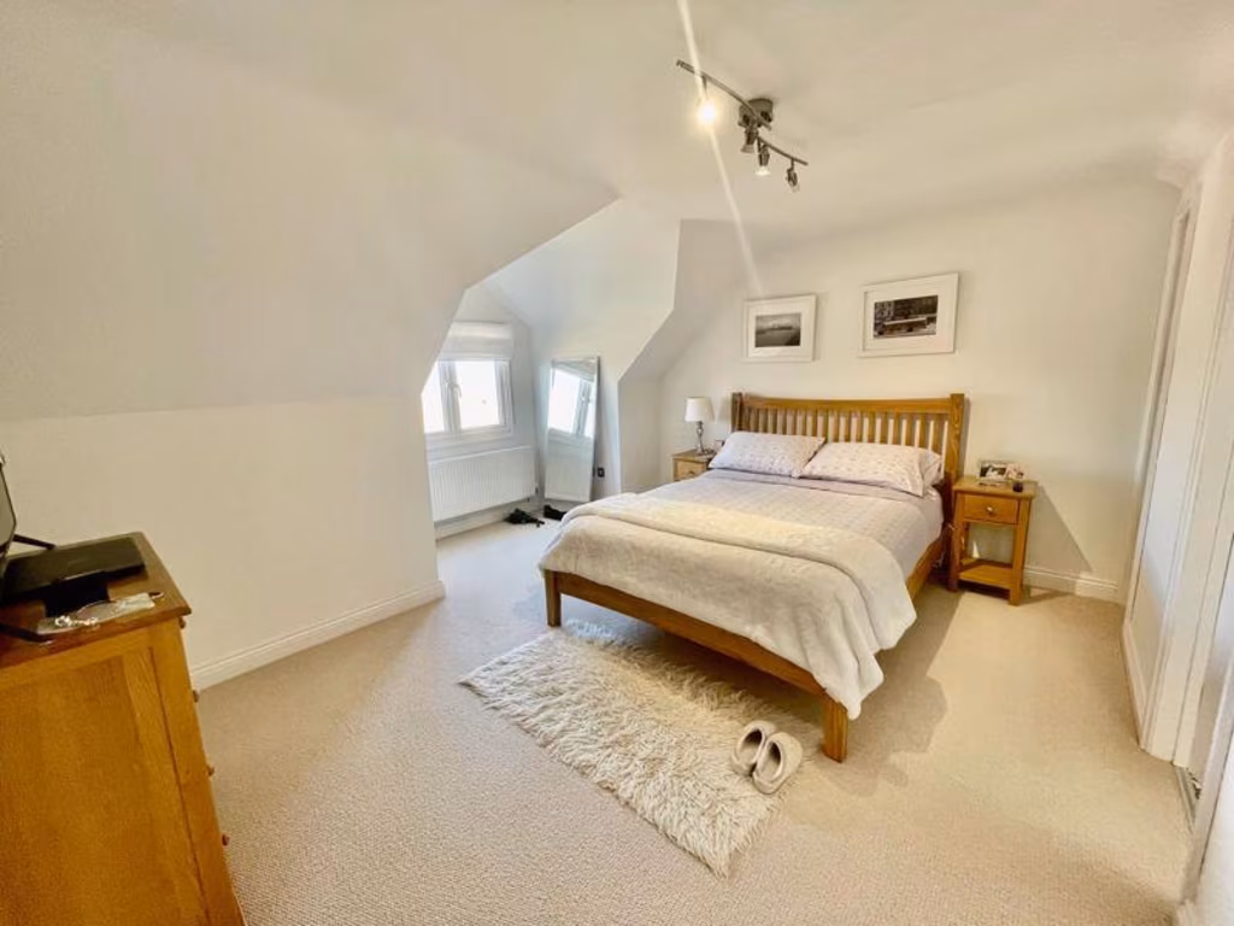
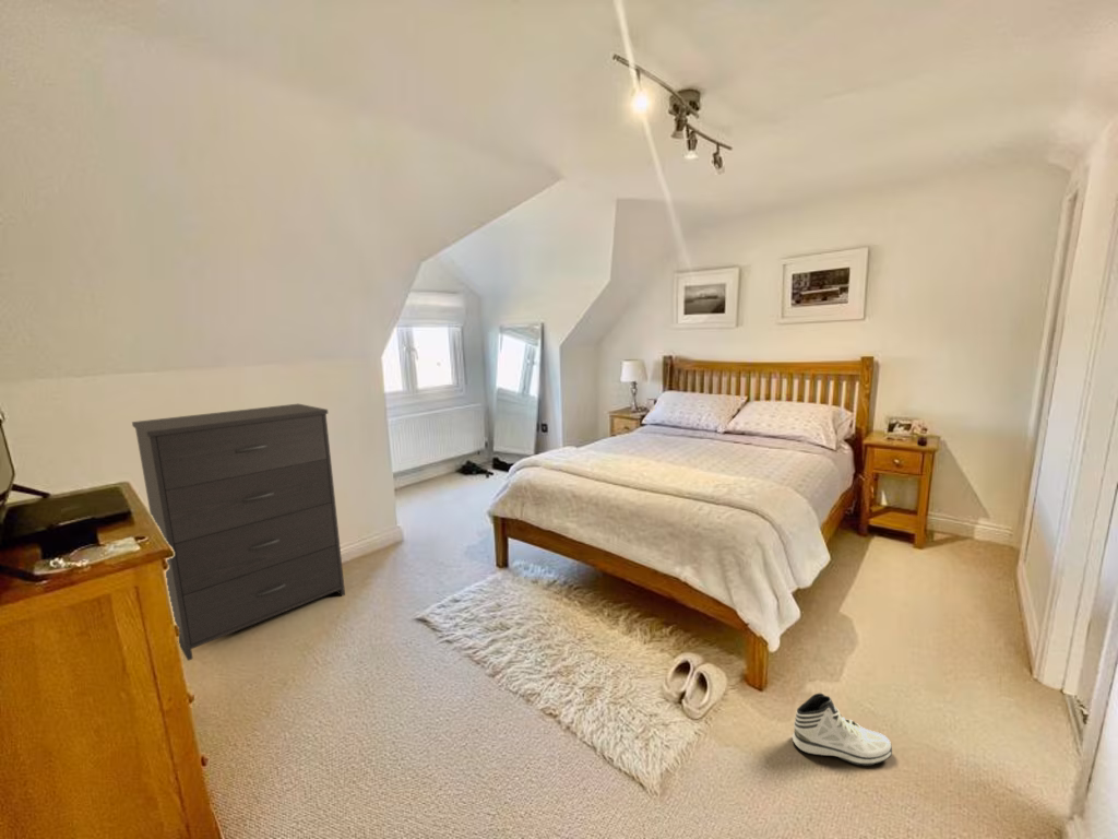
+ dresser [131,403,346,662]
+ sneaker [792,693,893,767]
